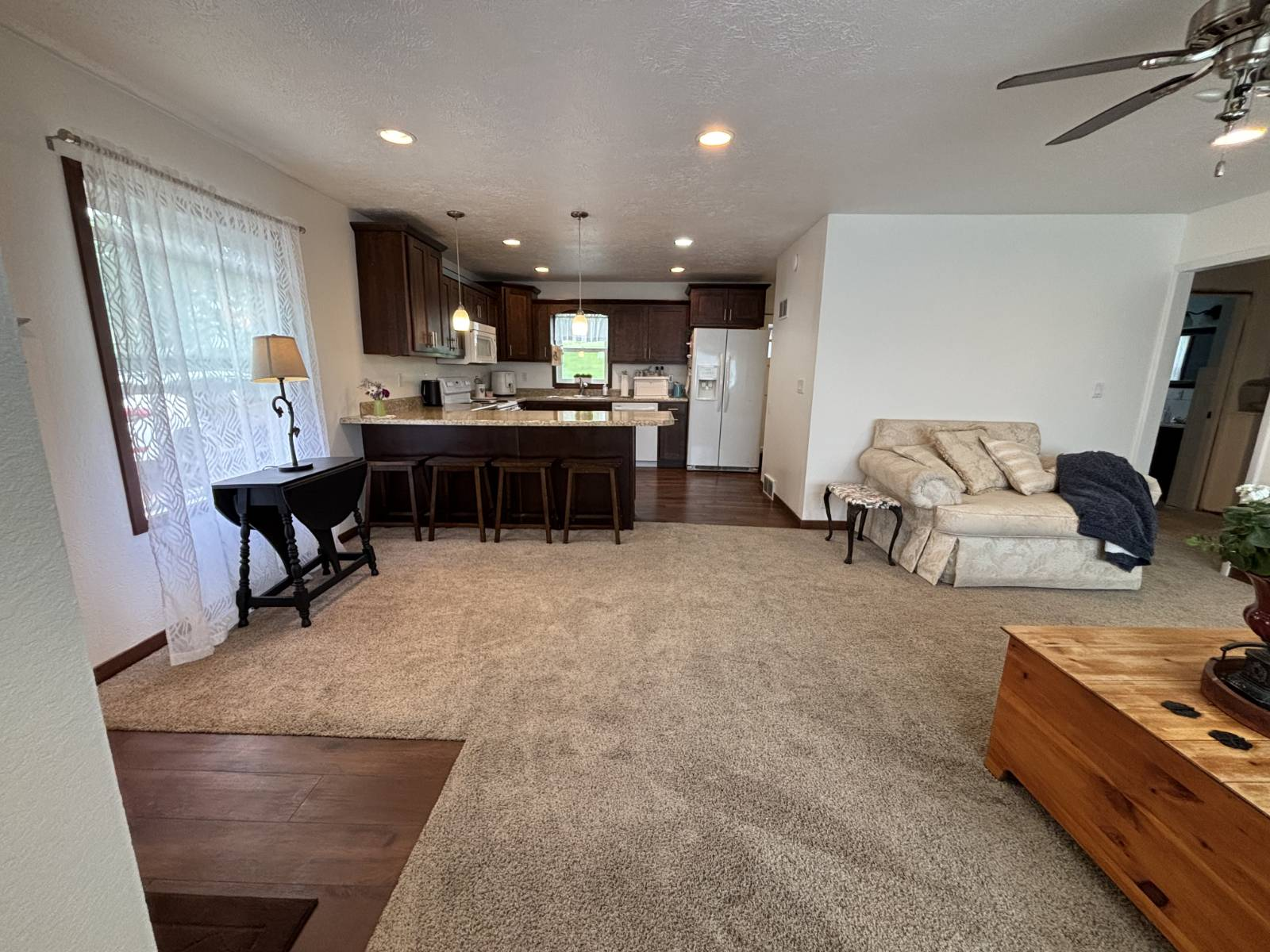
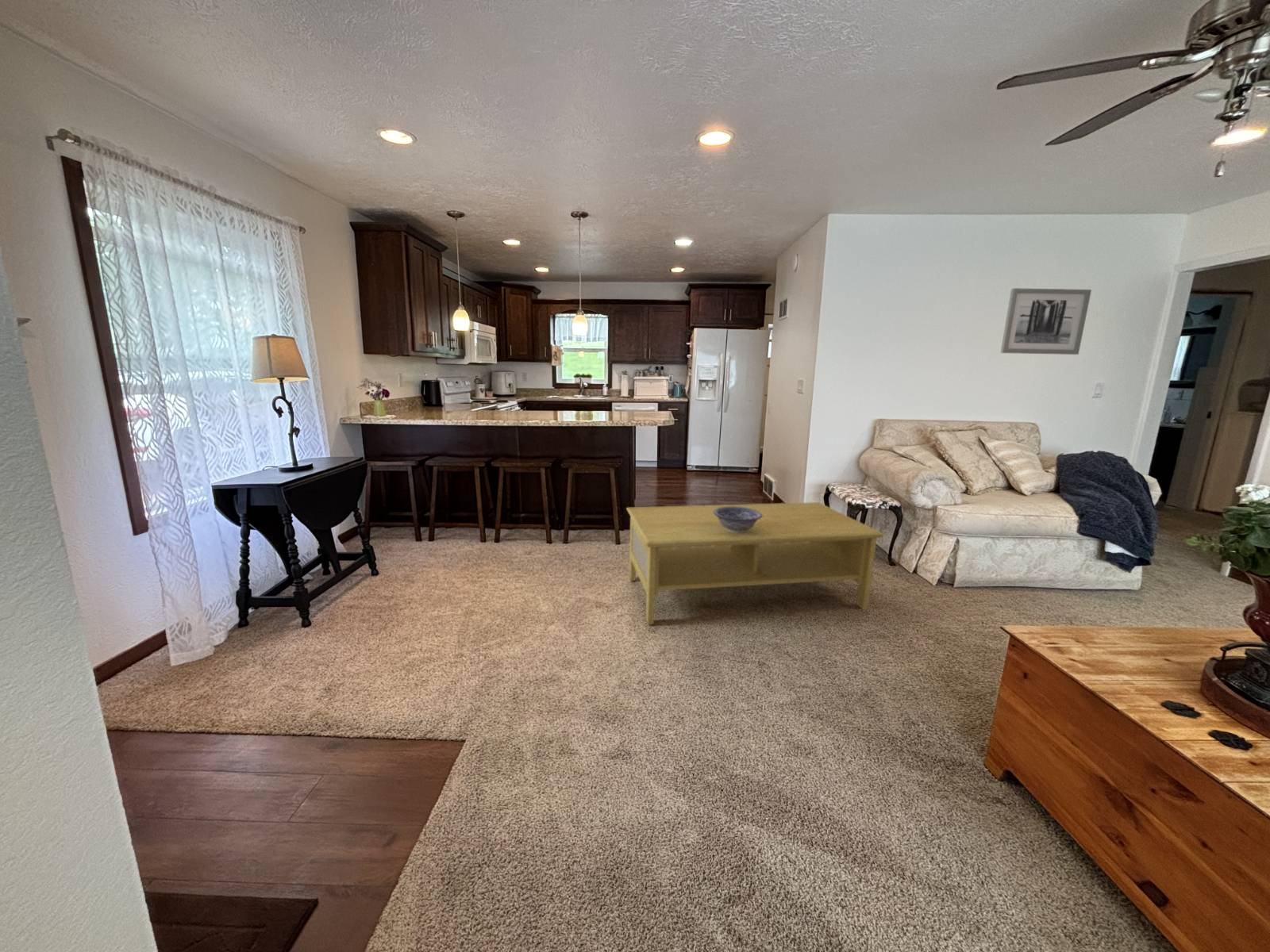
+ decorative bowl [714,507,762,533]
+ coffee table [625,501,884,625]
+ wall art [1000,287,1092,355]
